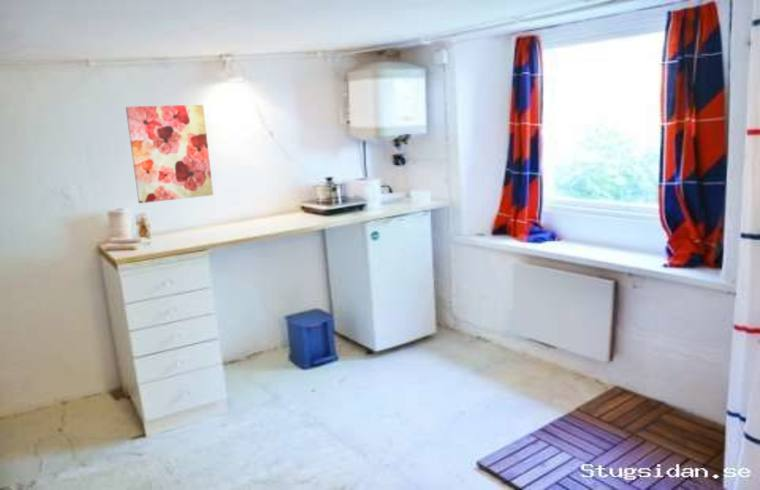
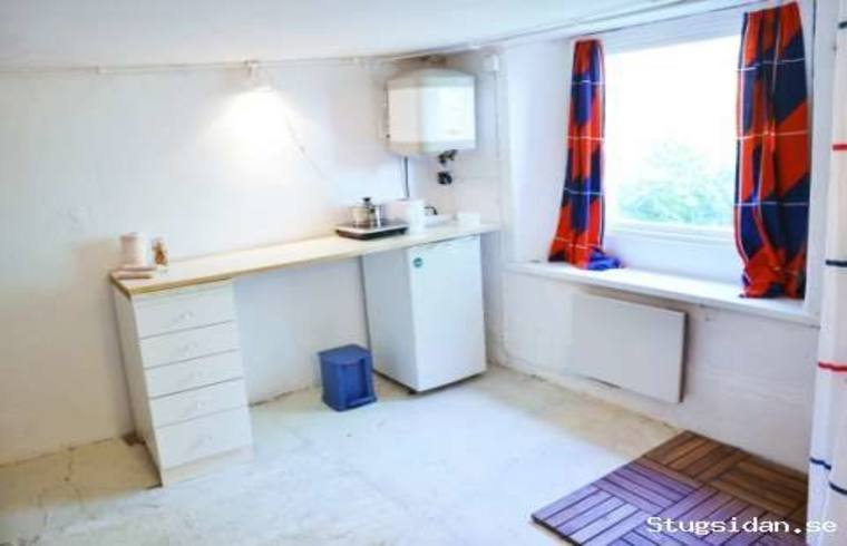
- wall art [125,104,214,204]
